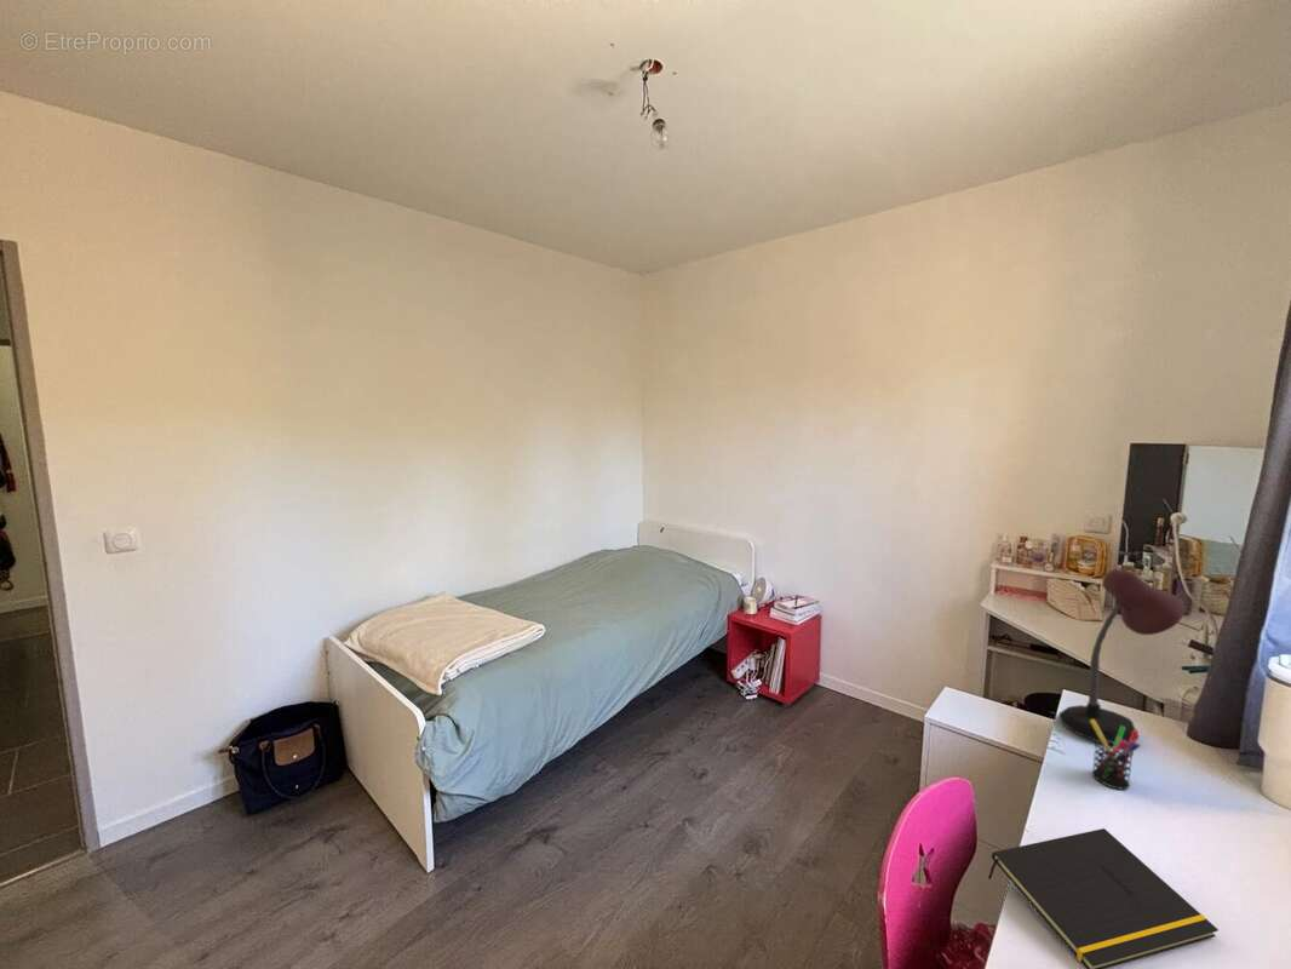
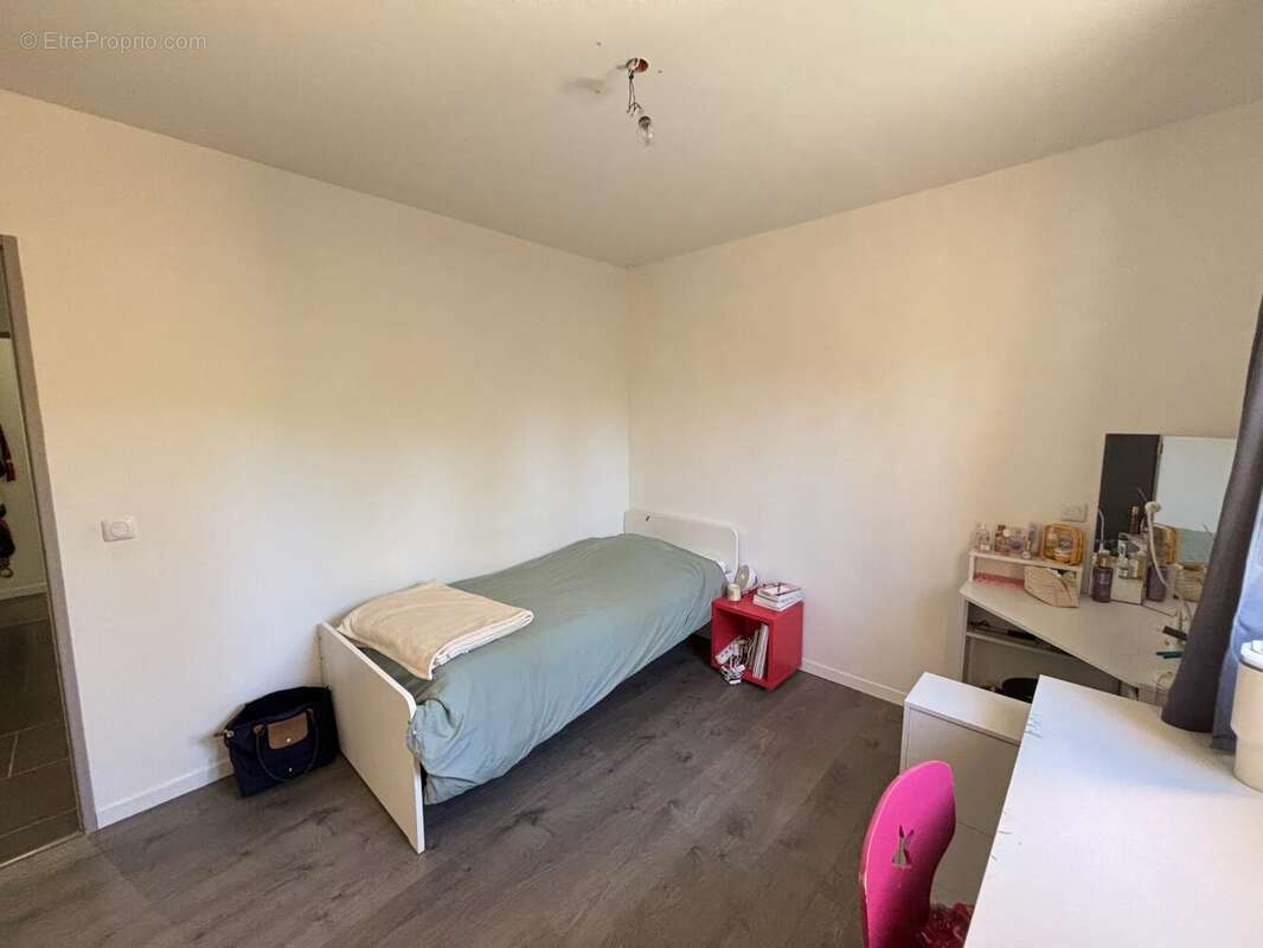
- desk lamp [1057,567,1187,745]
- pen holder [1090,719,1141,791]
- notepad [987,827,1220,969]
